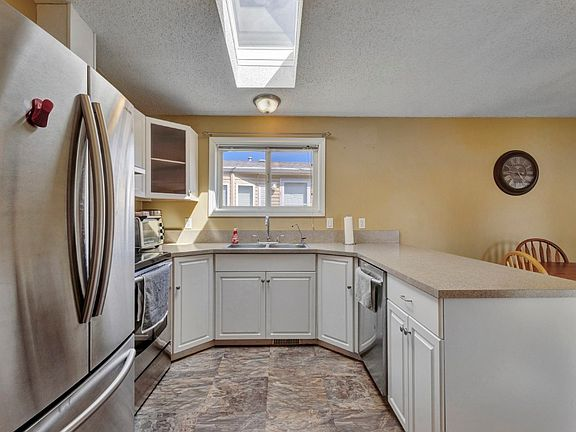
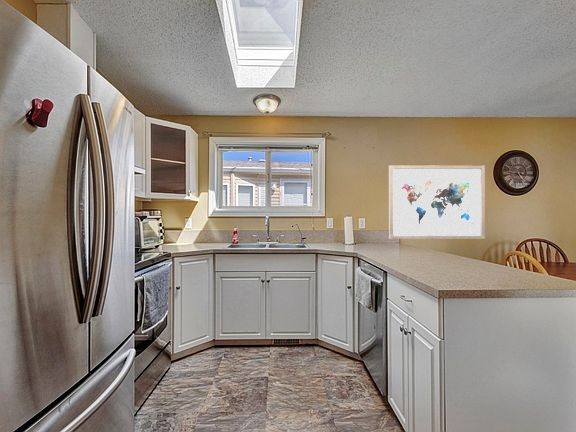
+ wall art [388,164,486,240]
